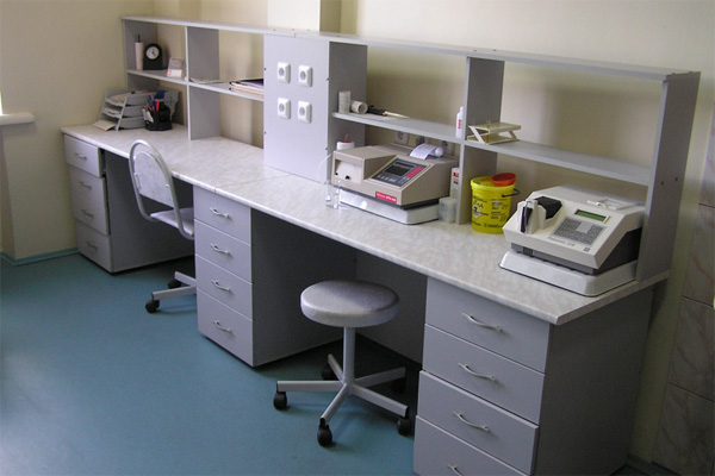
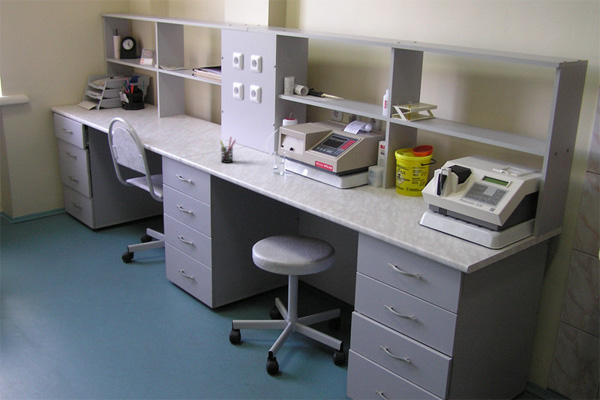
+ pen holder [219,136,237,164]
